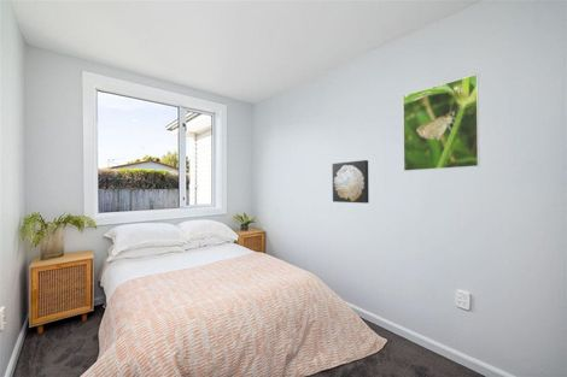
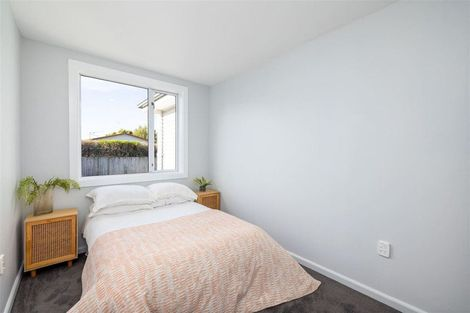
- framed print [402,73,480,172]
- wall art [332,159,370,205]
